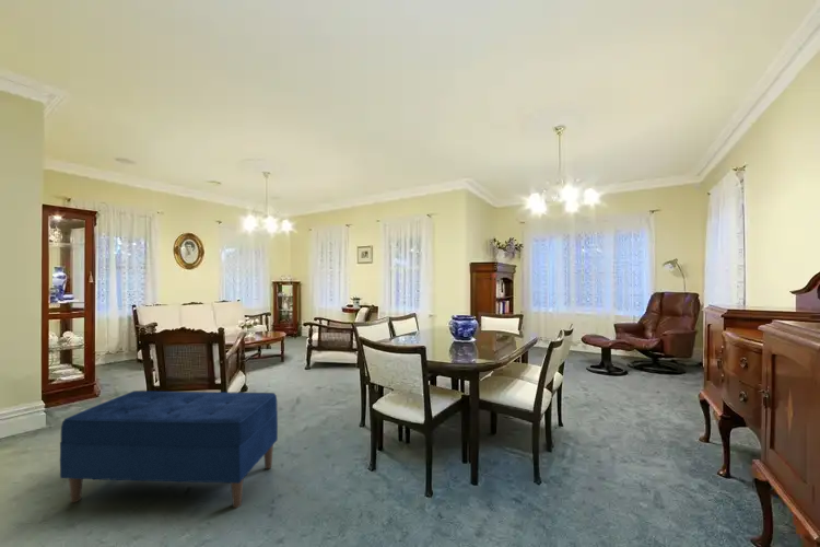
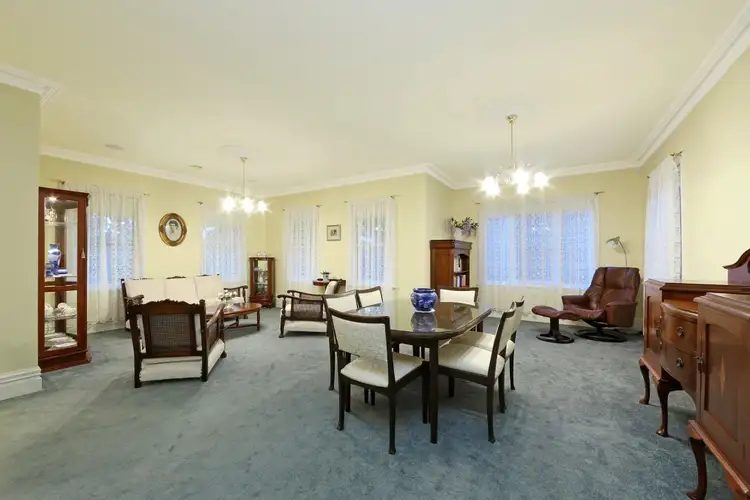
- bench [59,389,279,509]
